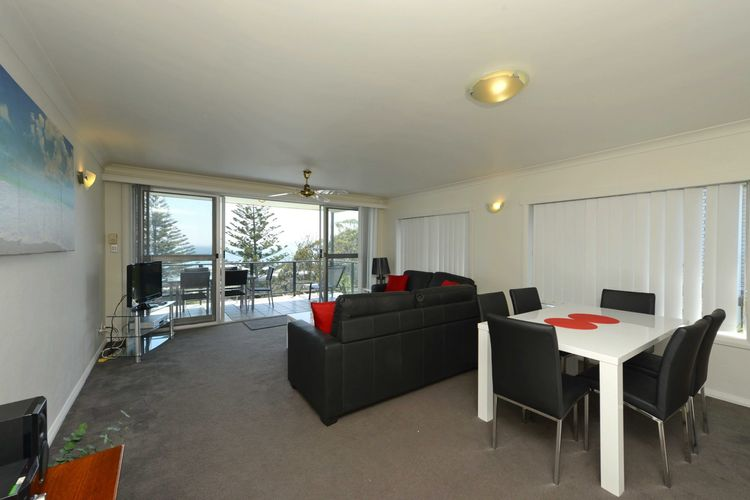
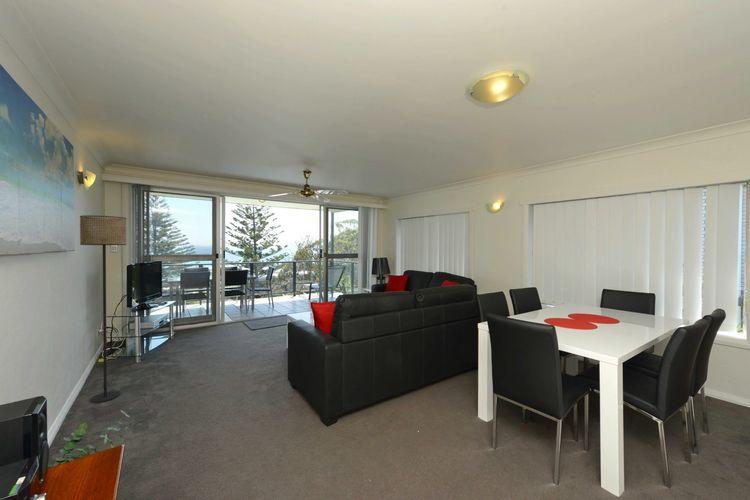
+ floor lamp [79,214,128,404]
